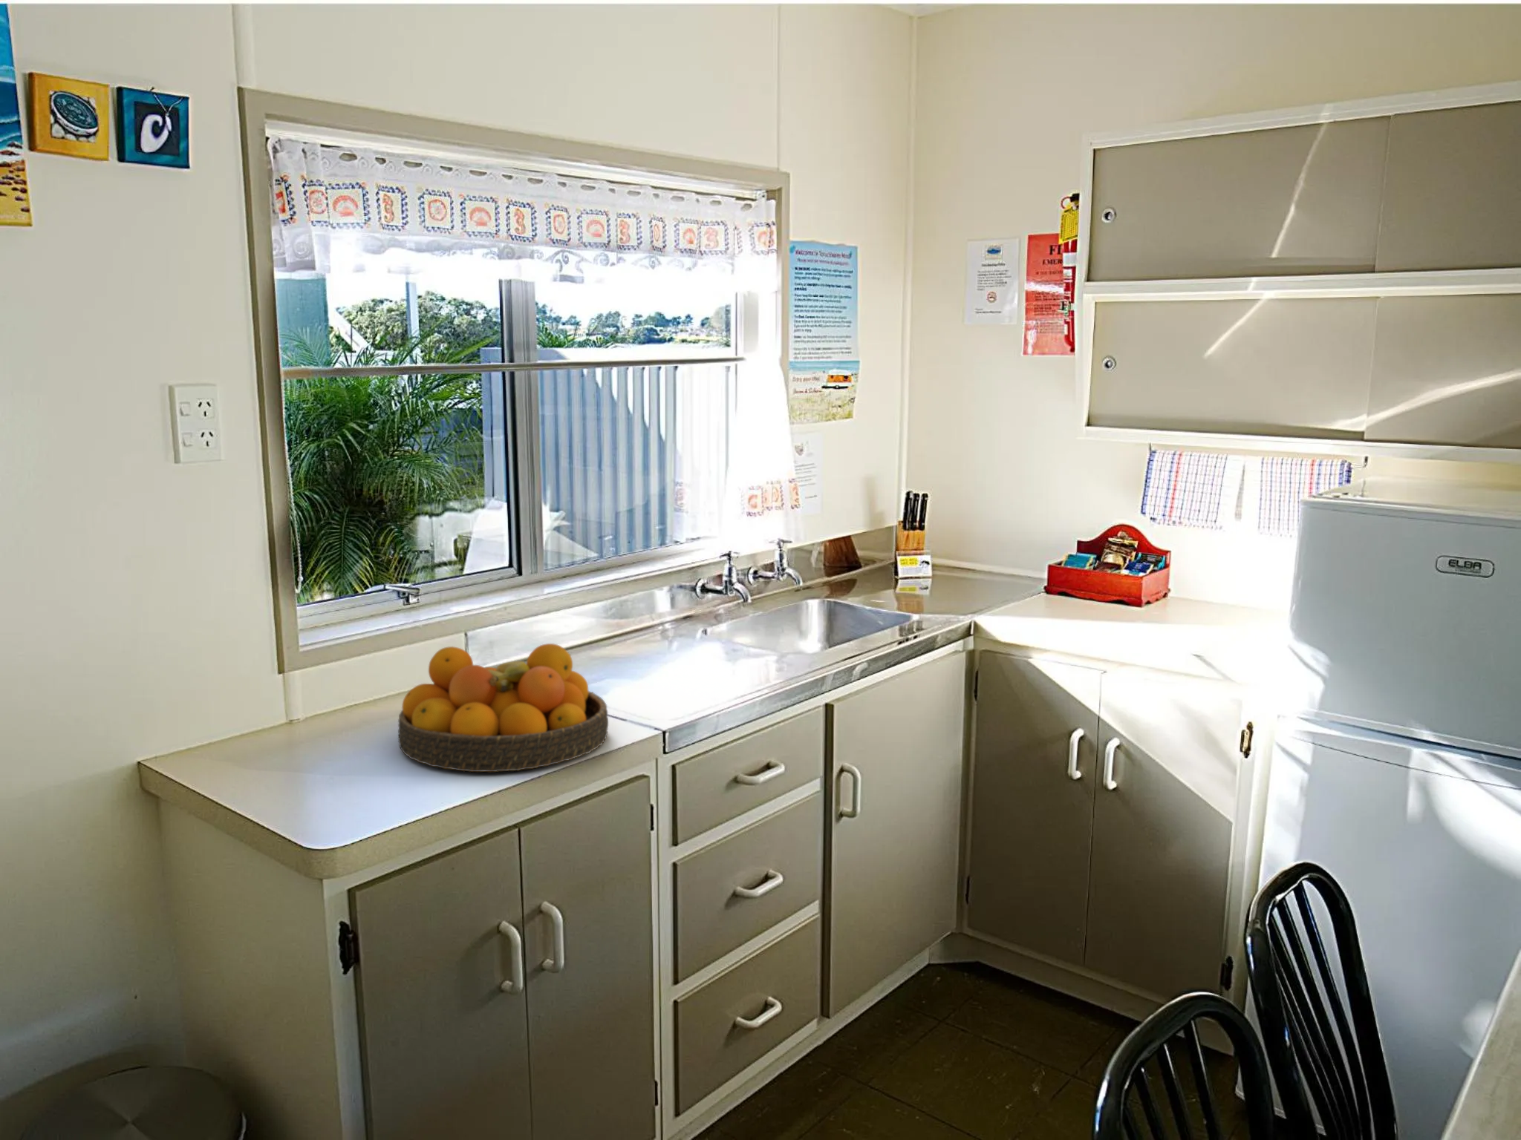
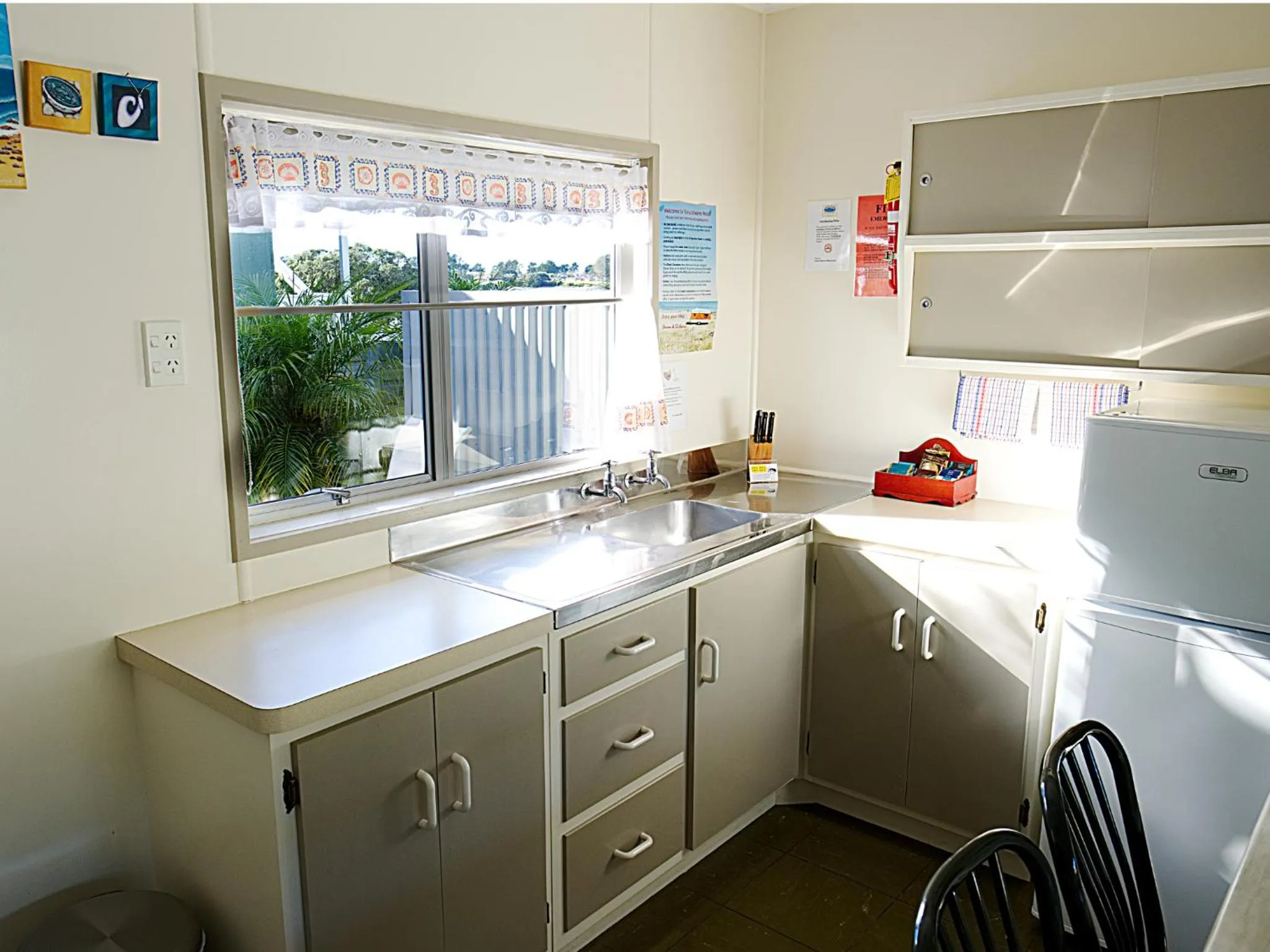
- fruit bowl [398,643,608,772]
